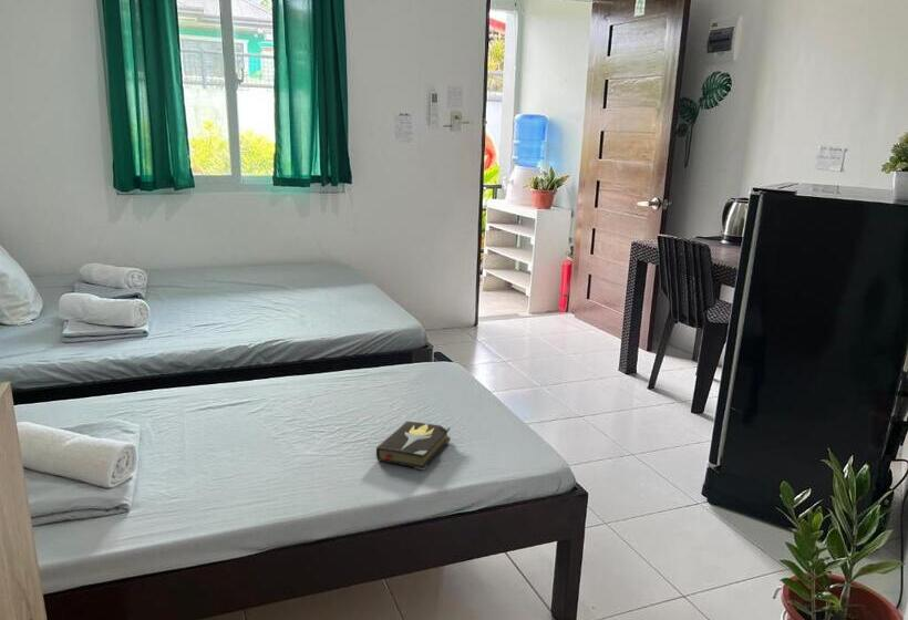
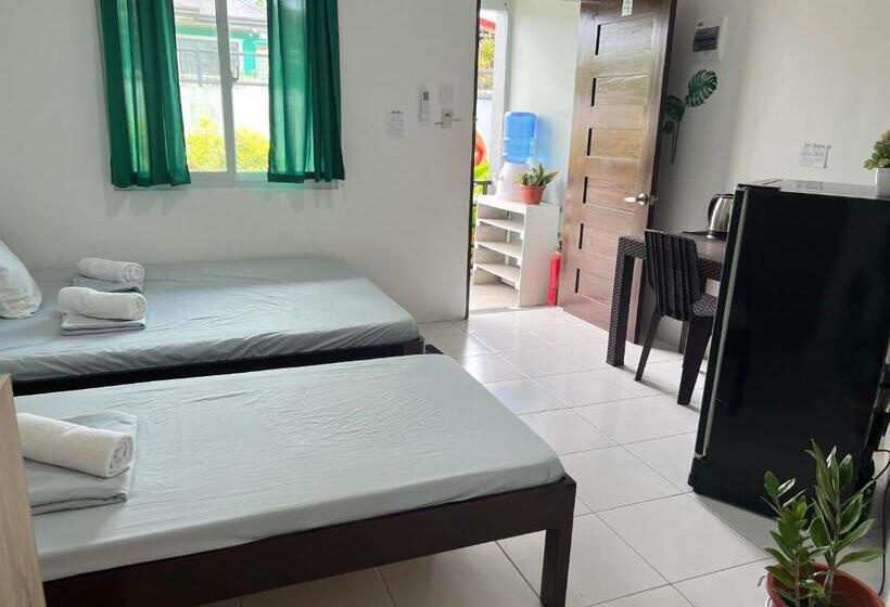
- hardback book [375,420,452,471]
